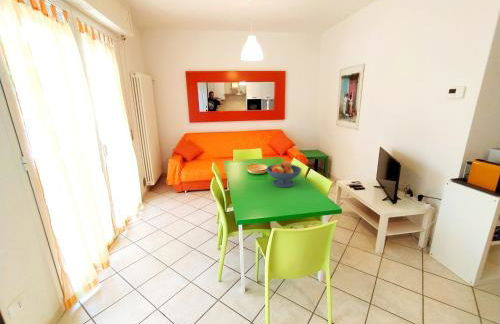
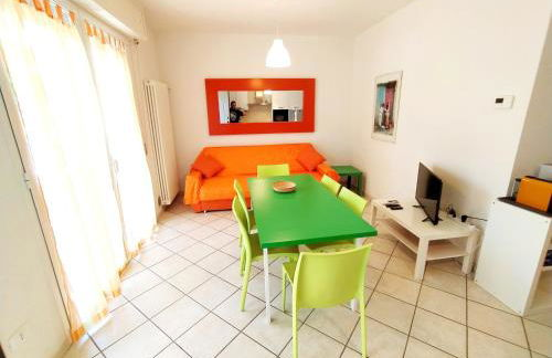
- fruit bowl [266,159,302,188]
